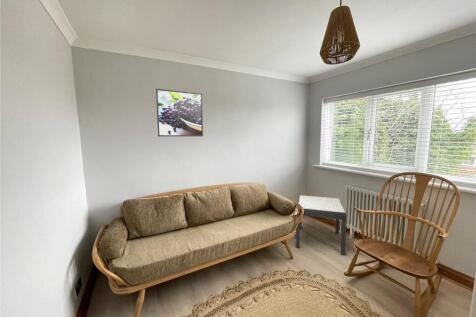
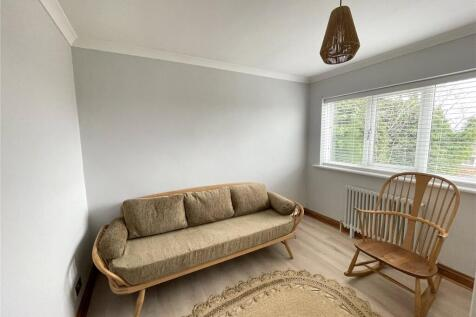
- side table [295,194,348,256]
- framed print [155,88,204,137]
